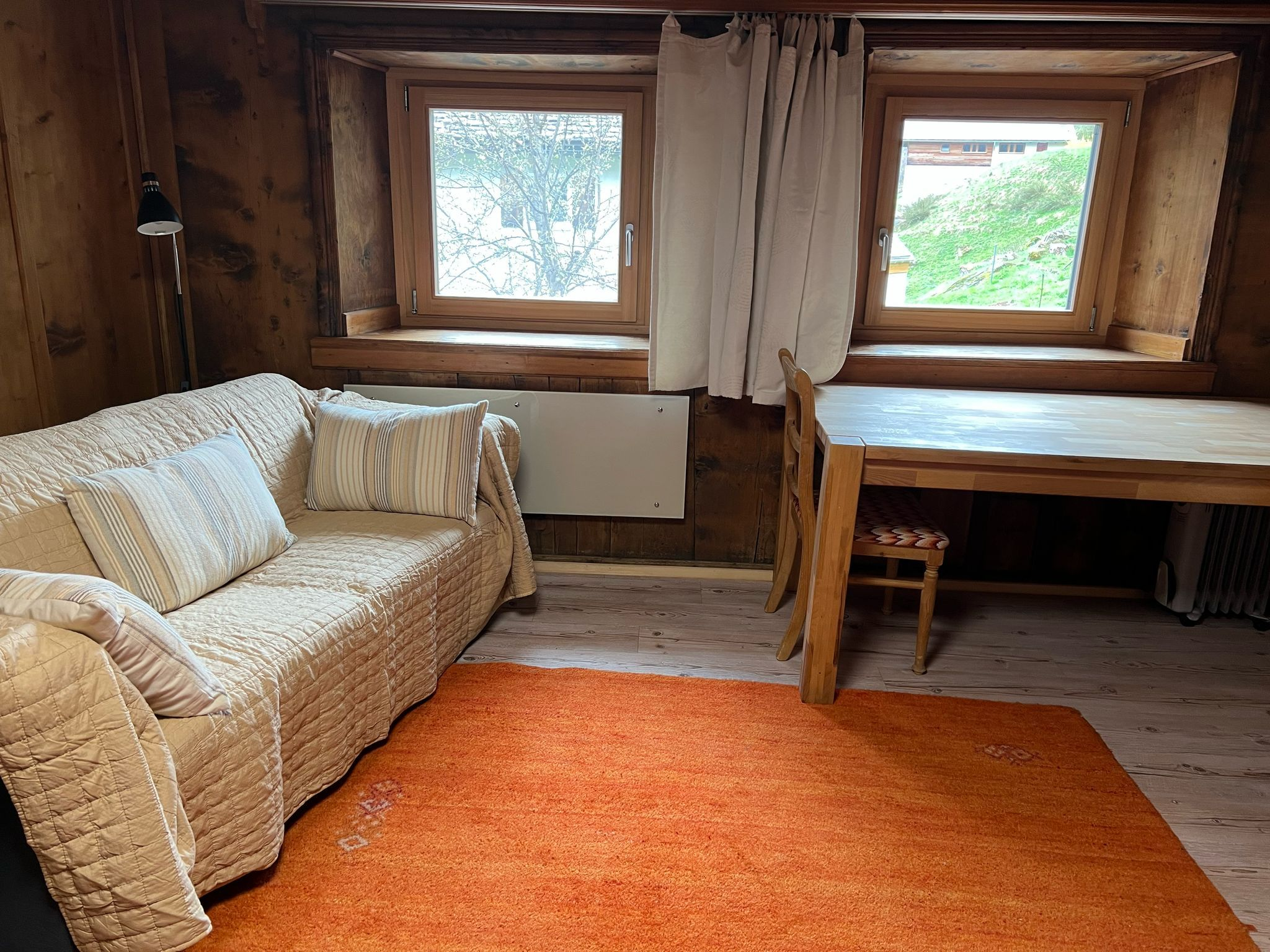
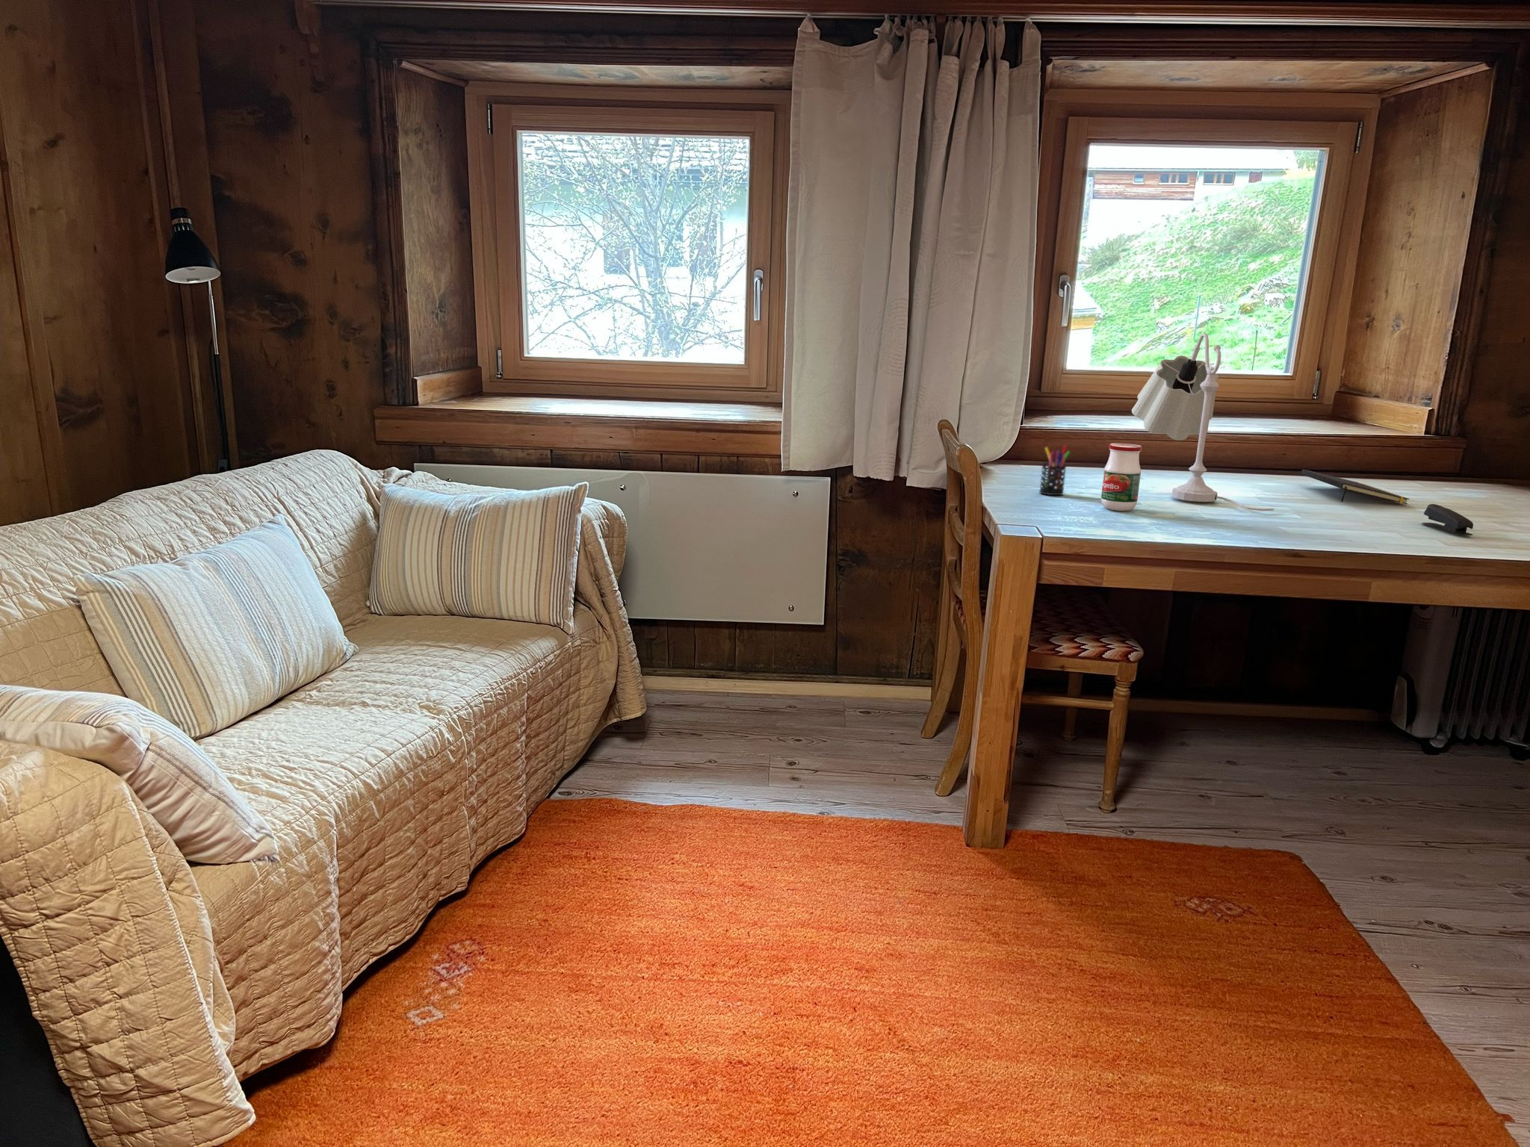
+ stapler [1420,504,1473,536]
+ pen holder [1038,445,1071,496]
+ jar [1100,443,1142,512]
+ notepad [1301,469,1410,505]
+ table lamp [1131,333,1275,512]
